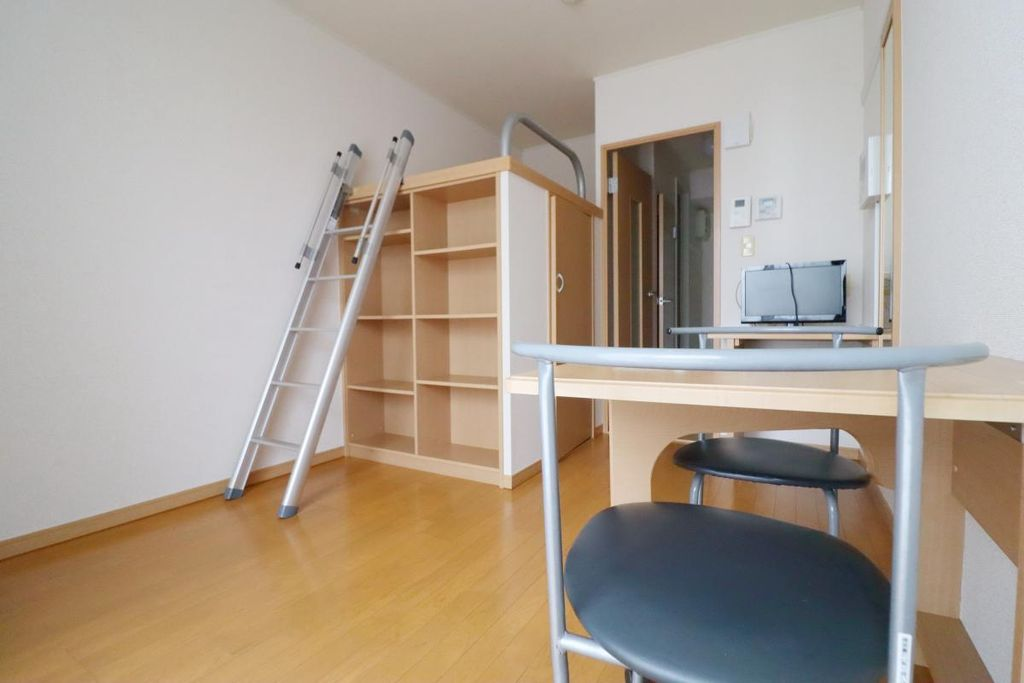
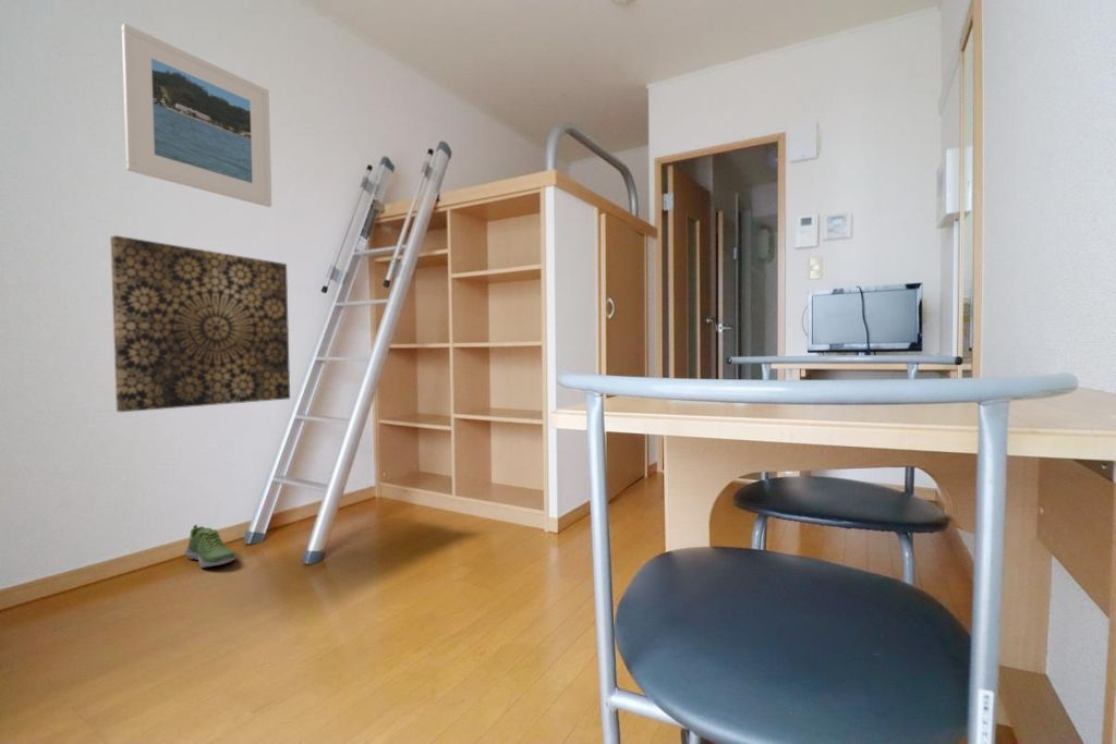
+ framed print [121,23,272,208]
+ shoe [184,524,238,569]
+ wall art [109,234,291,413]
